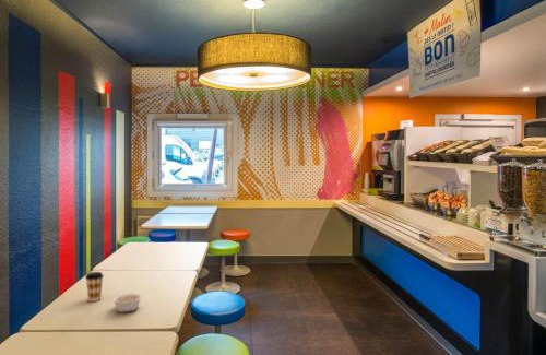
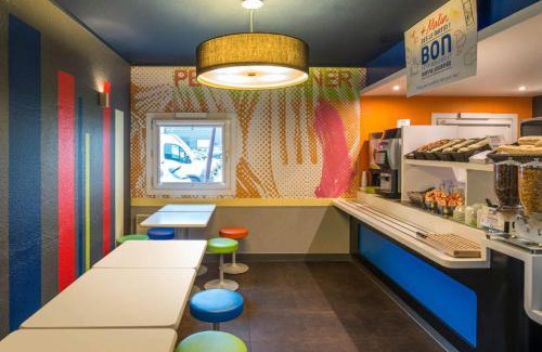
- legume [111,292,143,313]
- coffee cup [84,271,105,303]
